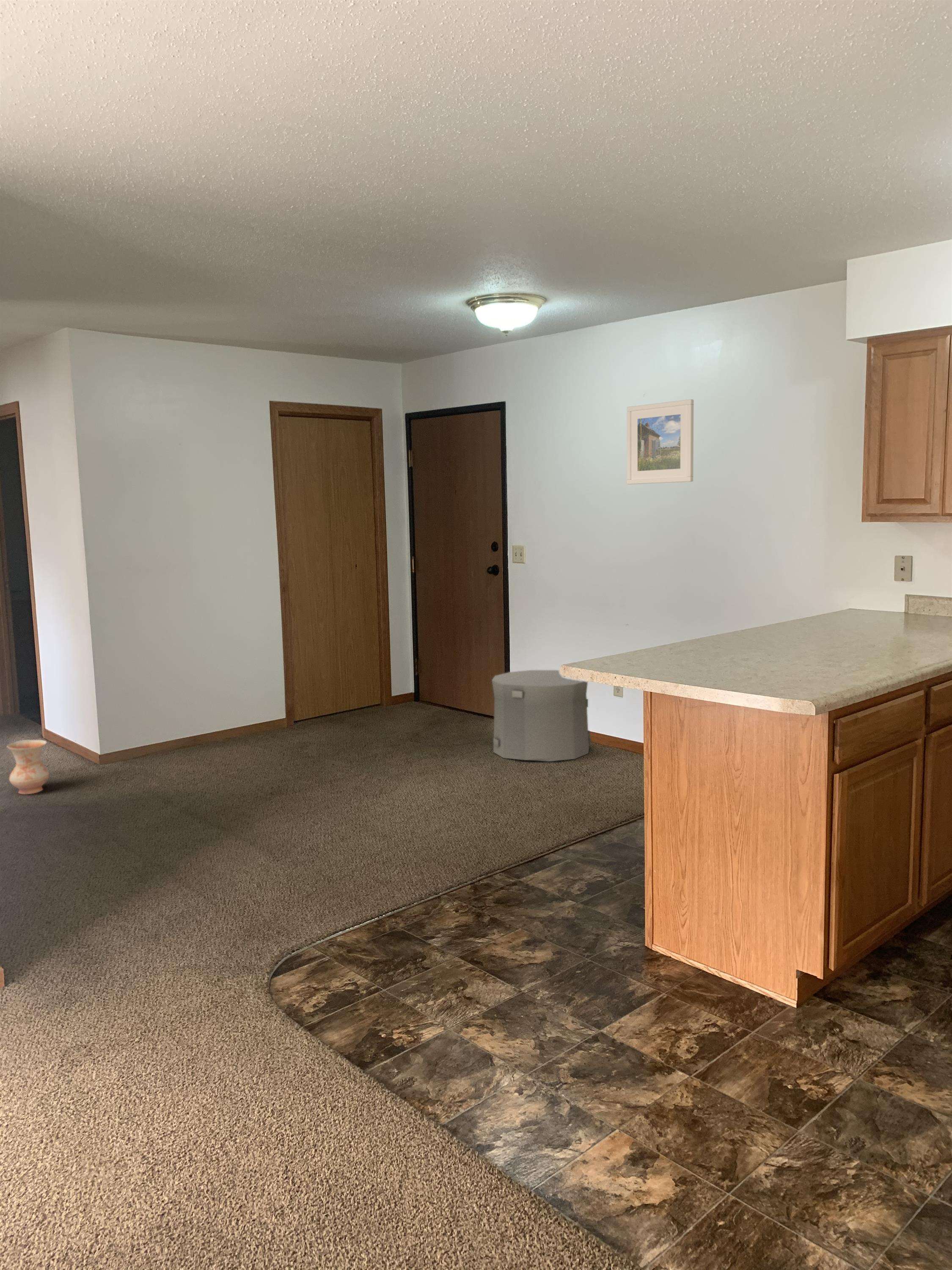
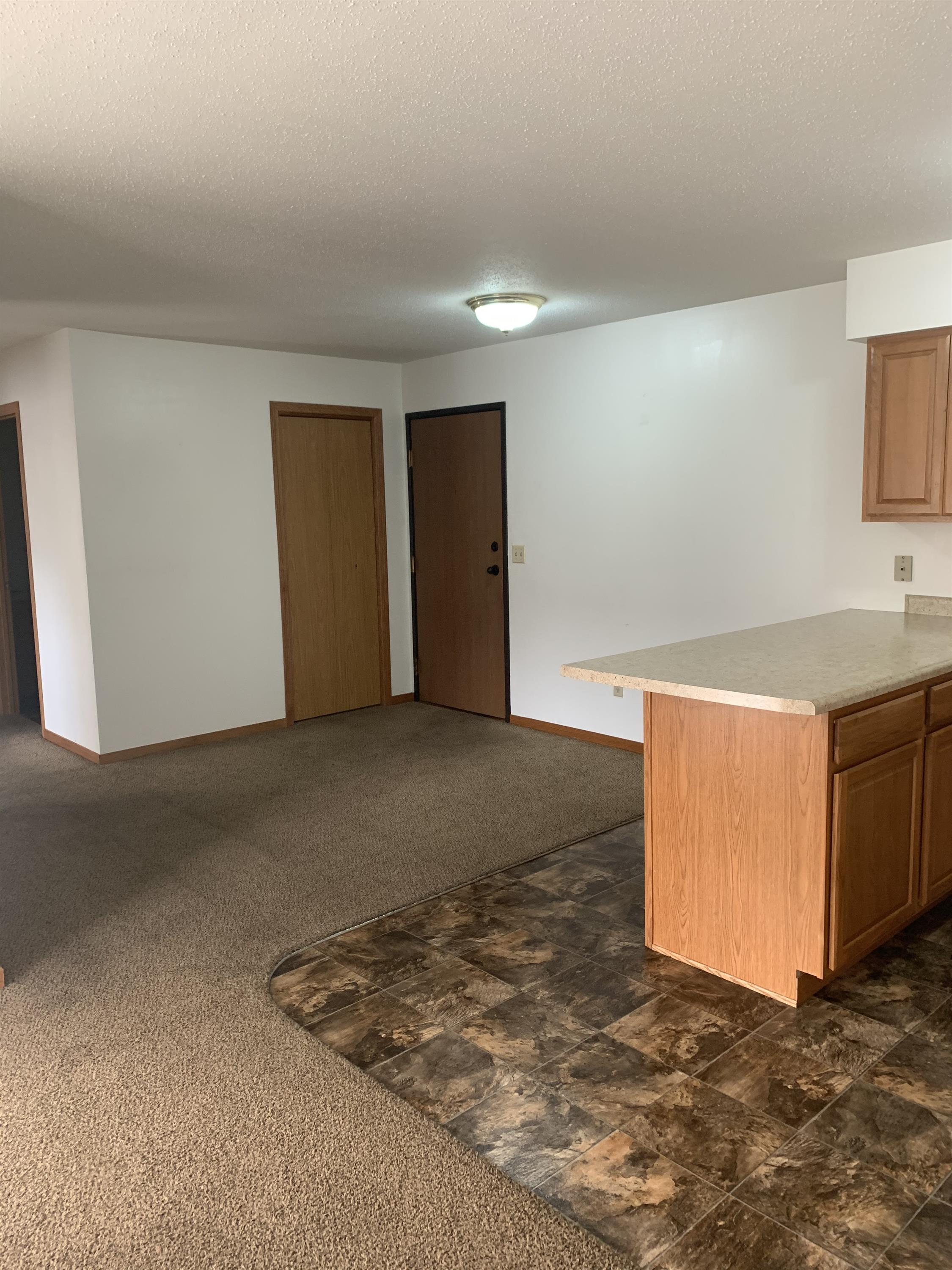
- trash can [491,670,592,762]
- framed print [626,399,694,485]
- ceramic jug [6,740,50,795]
